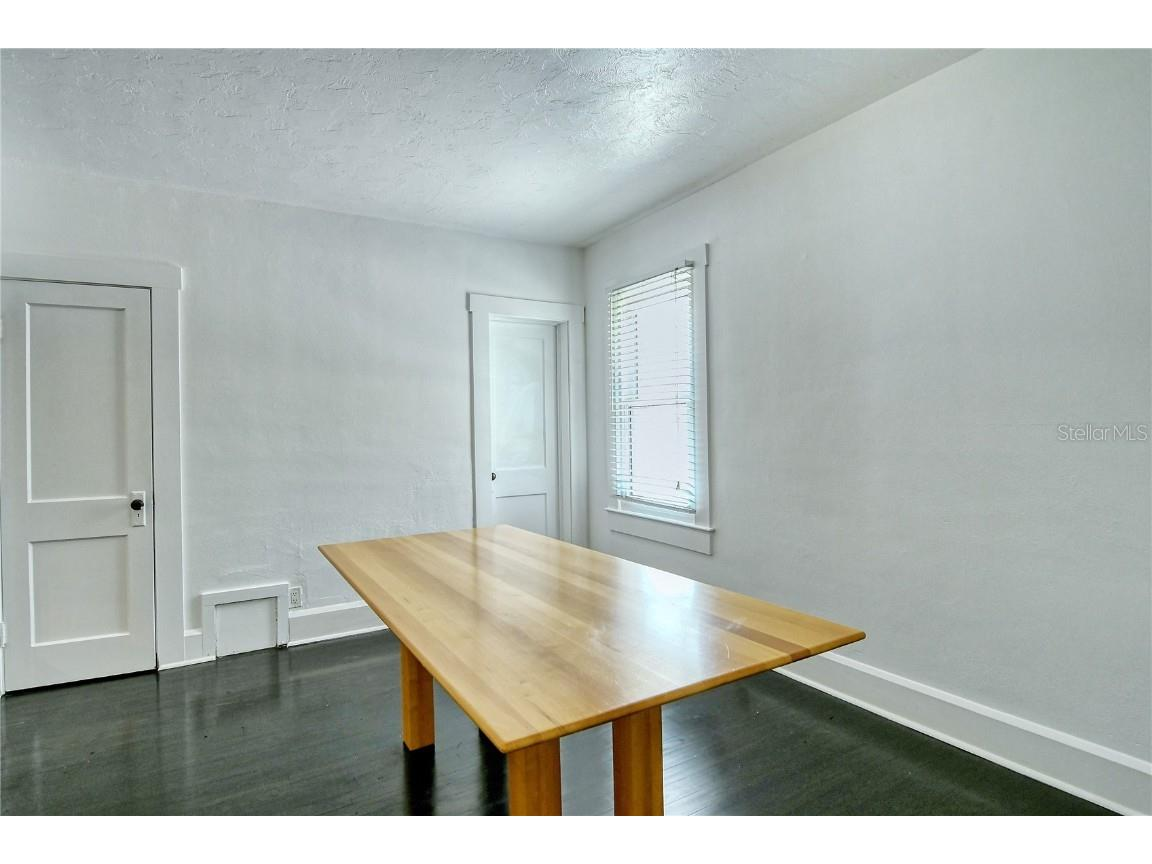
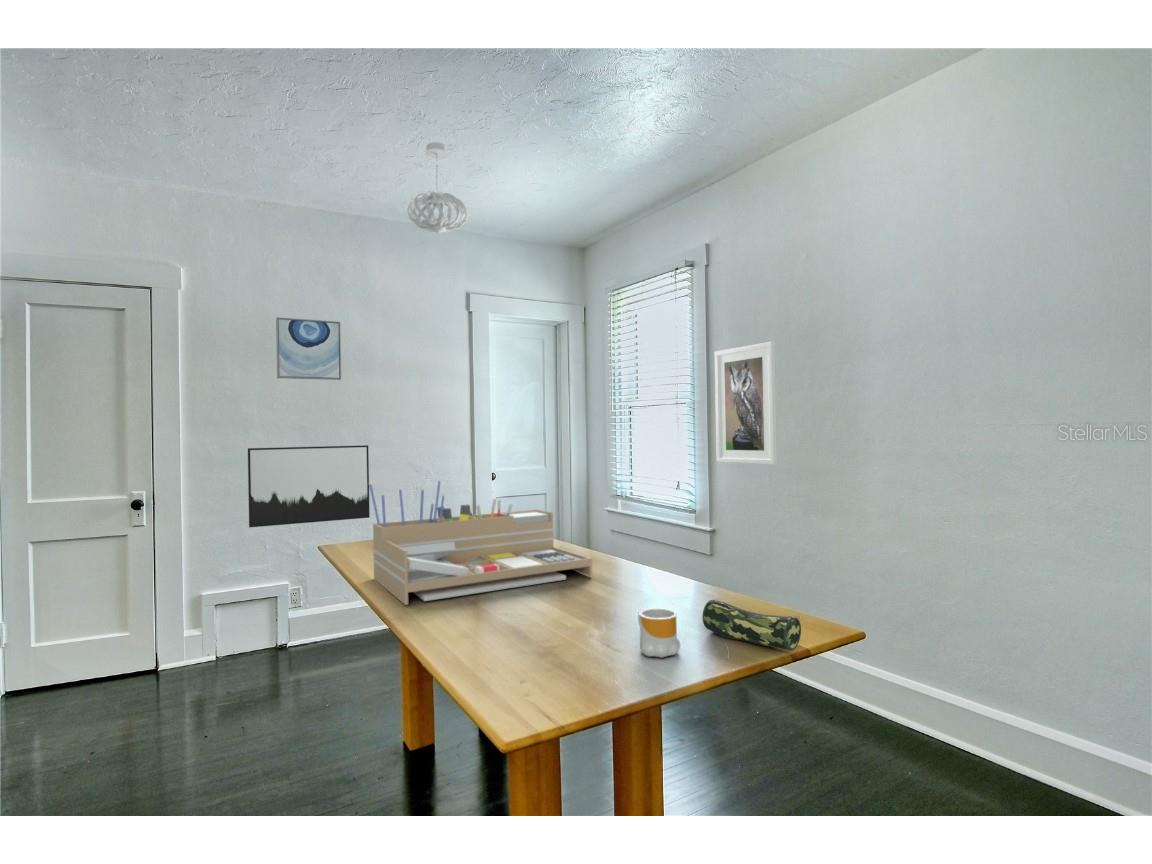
+ mug [637,607,681,659]
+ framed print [714,341,778,465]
+ pendant light [406,141,469,235]
+ wall art [275,316,342,381]
+ desk organizer [369,476,593,606]
+ pencil case [702,599,802,651]
+ wall art [247,444,371,528]
